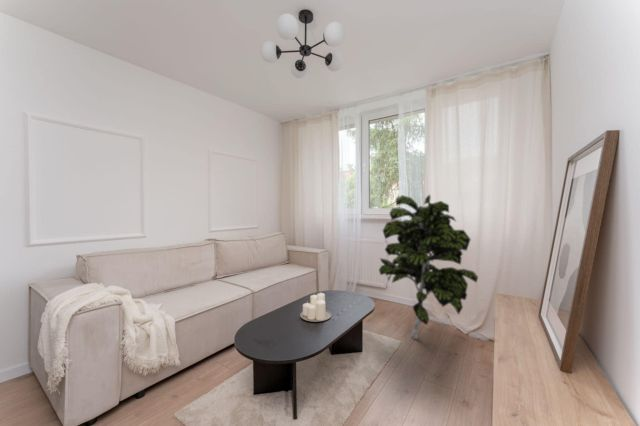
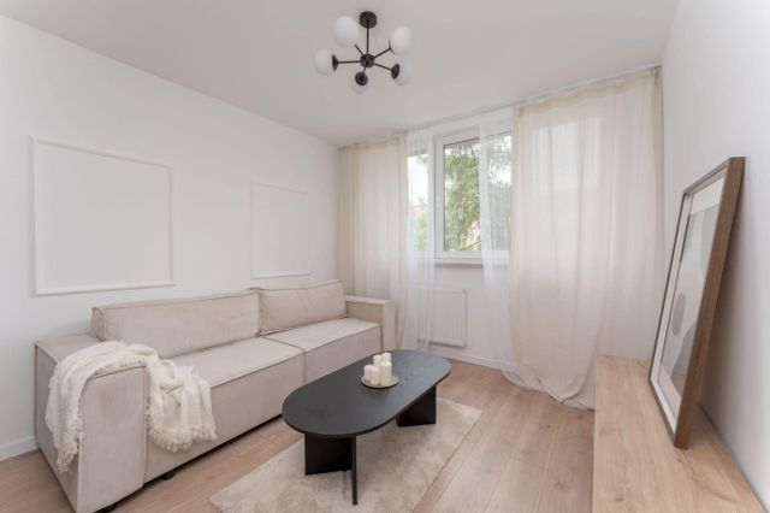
- indoor plant [378,193,479,340]
